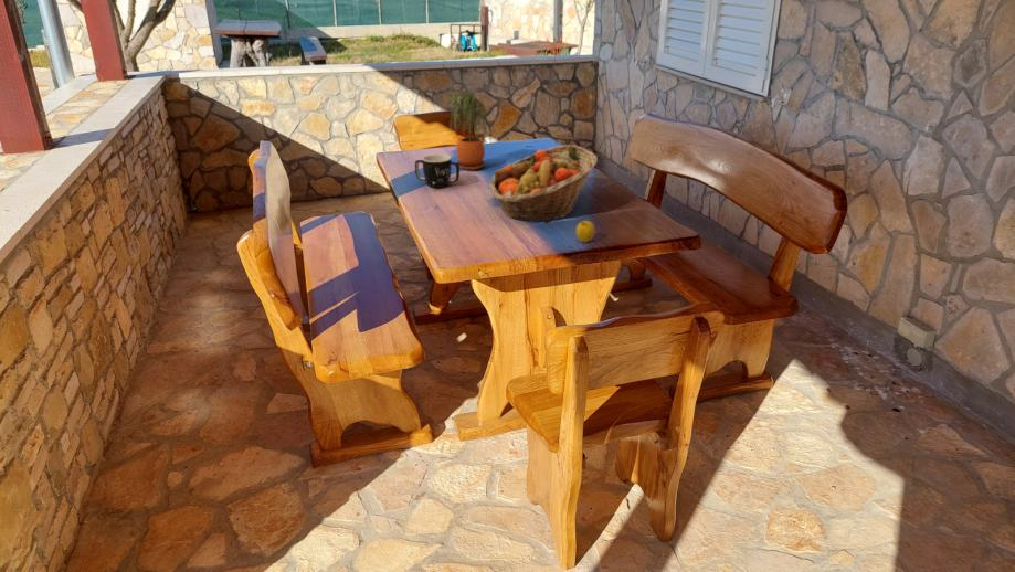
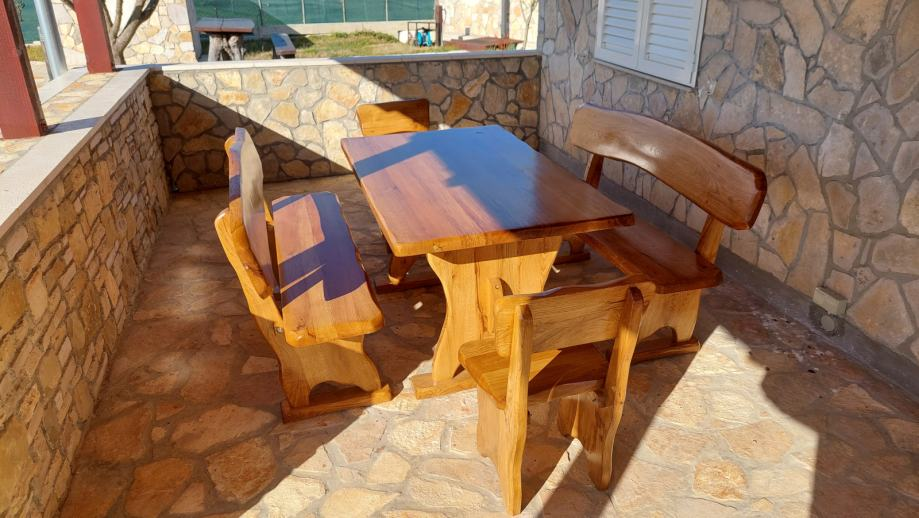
- mug [414,153,461,189]
- apple [575,220,596,243]
- potted plant [447,91,489,171]
- fruit basket [489,144,599,224]
